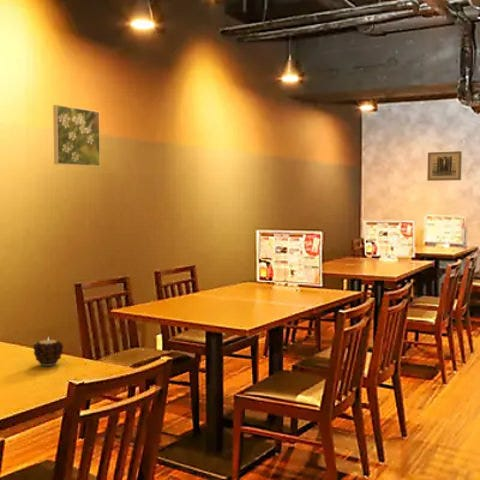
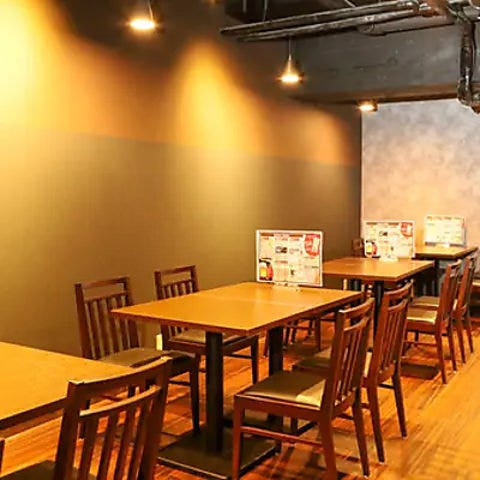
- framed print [52,104,101,168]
- wall art [426,150,463,182]
- candle [32,336,64,367]
